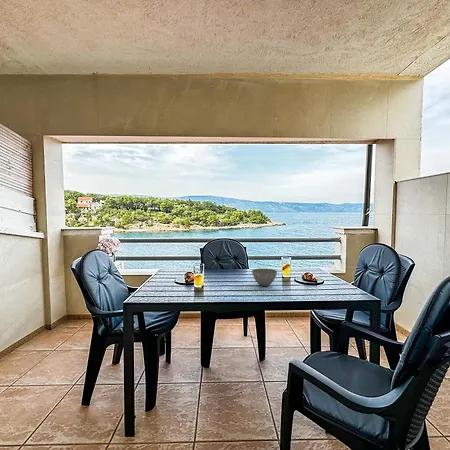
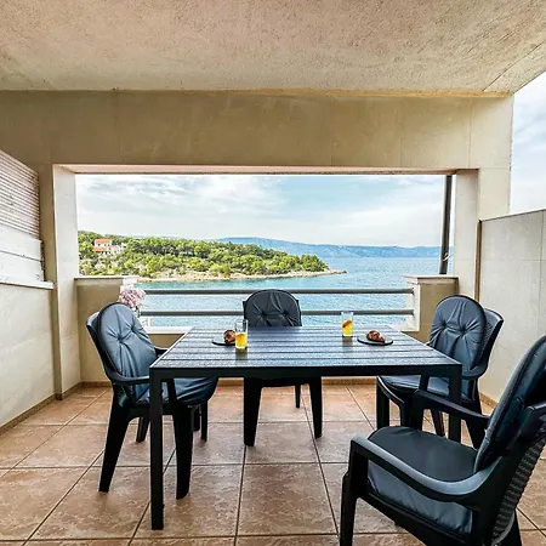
- bowl [251,267,278,287]
